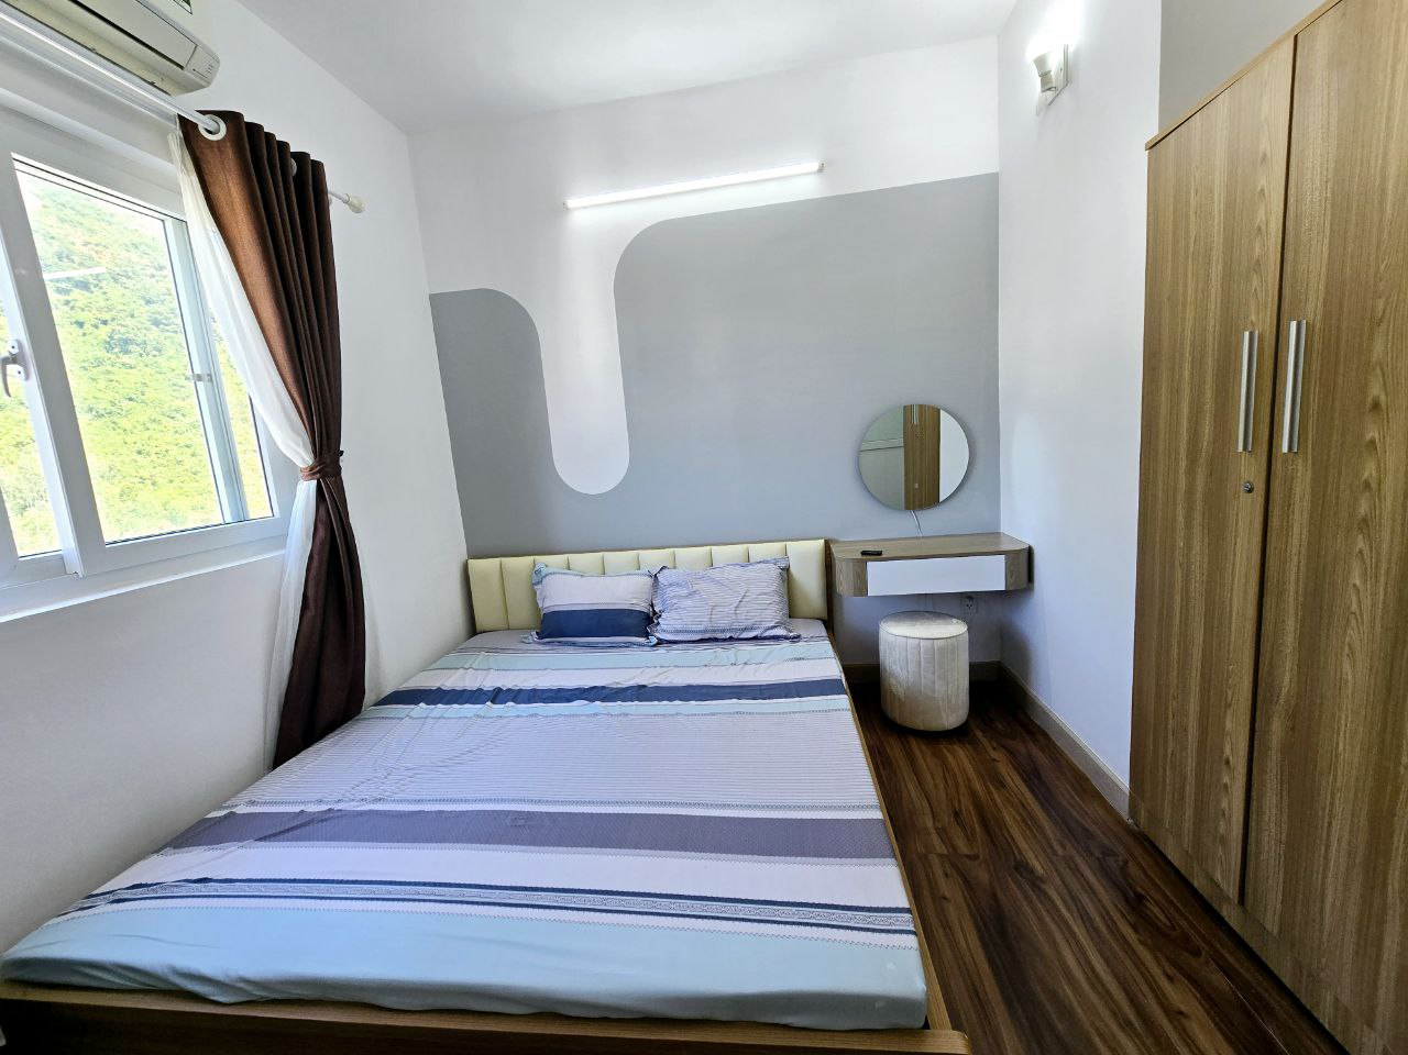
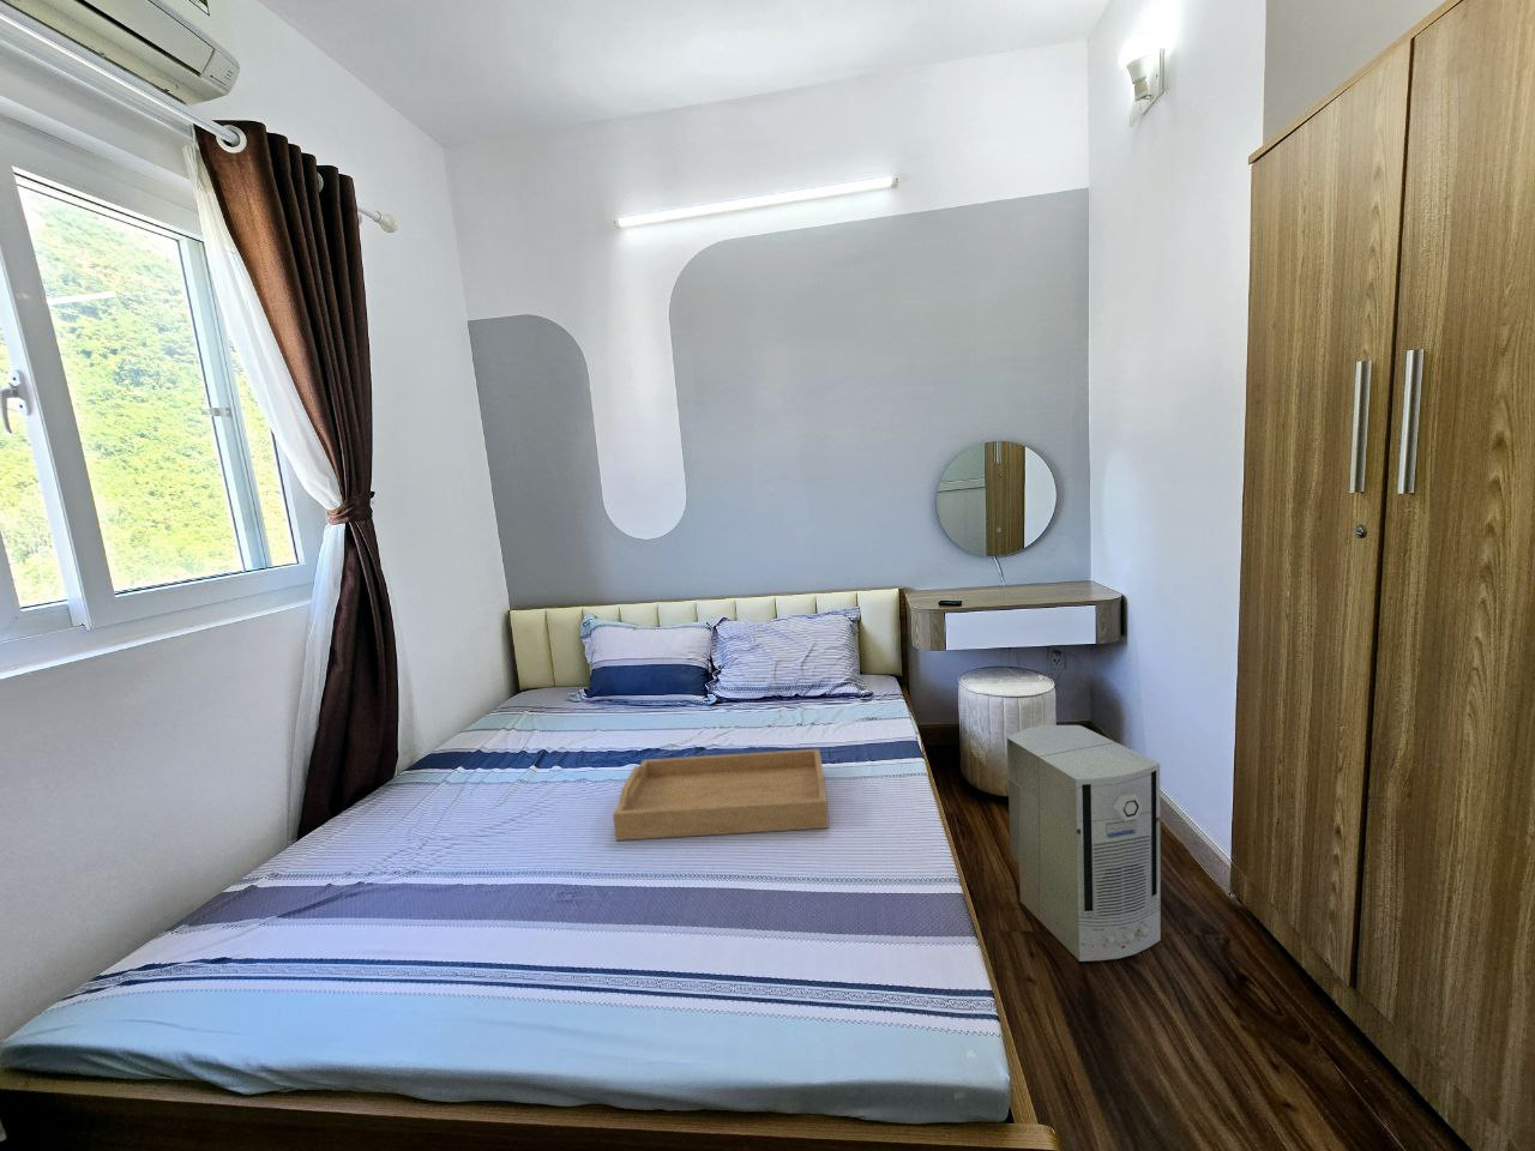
+ air purifier [1006,724,1162,962]
+ serving tray [612,748,830,841]
